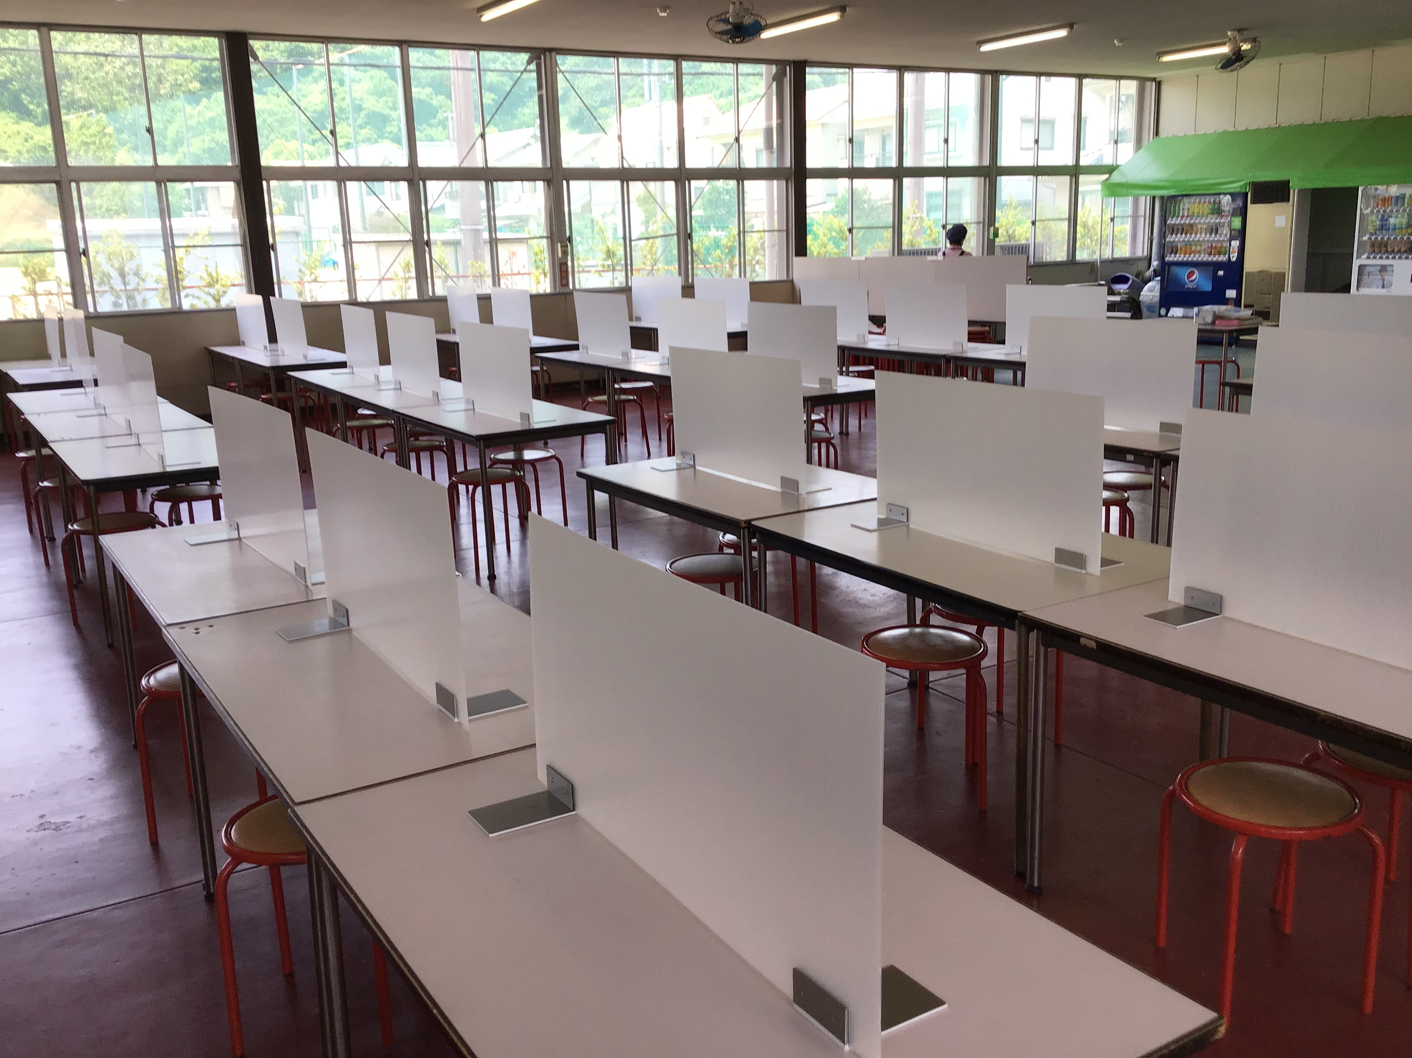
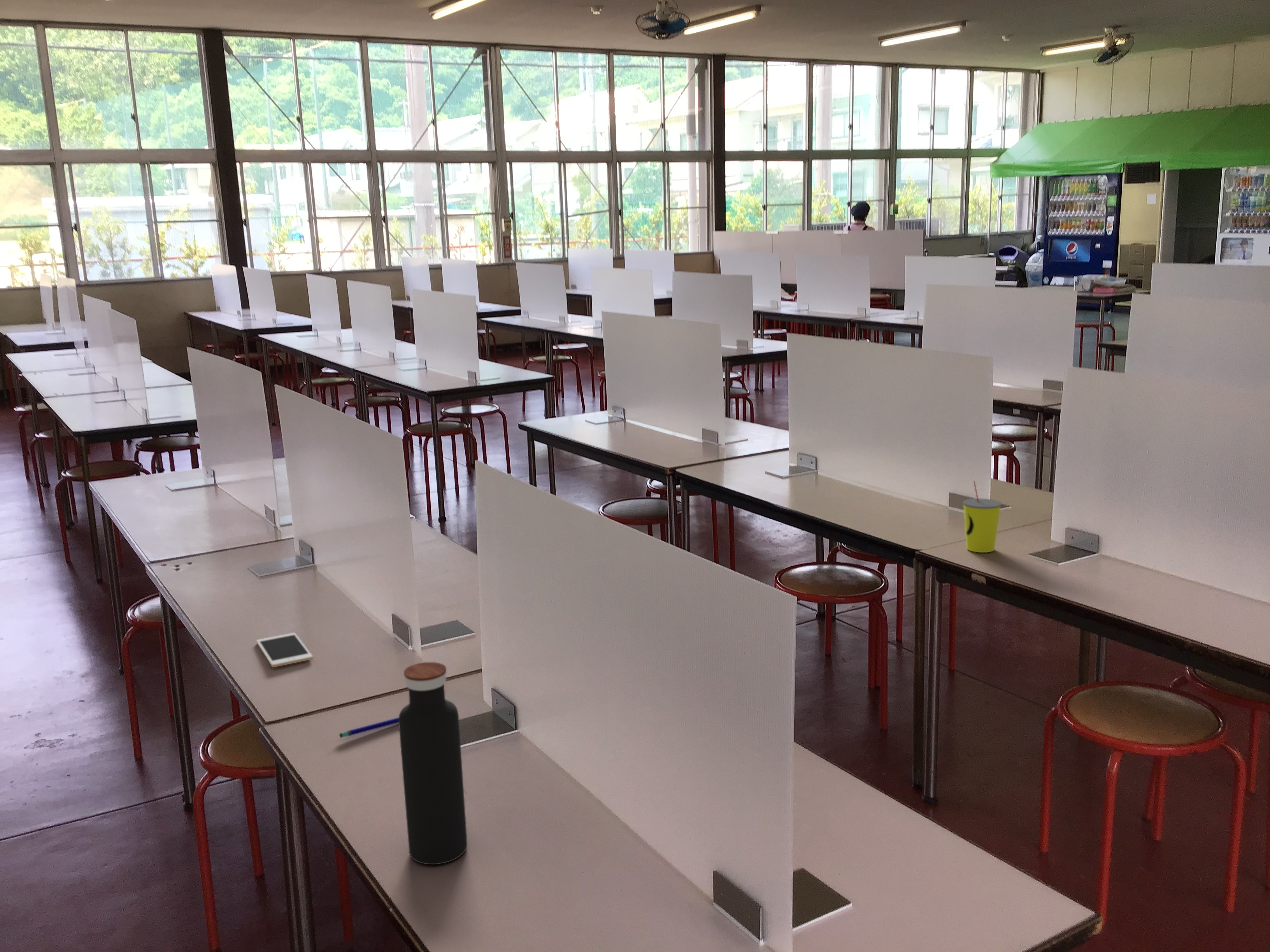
+ cell phone [256,632,313,668]
+ pen [339,717,399,738]
+ straw [962,481,1002,553]
+ water bottle [398,662,468,865]
